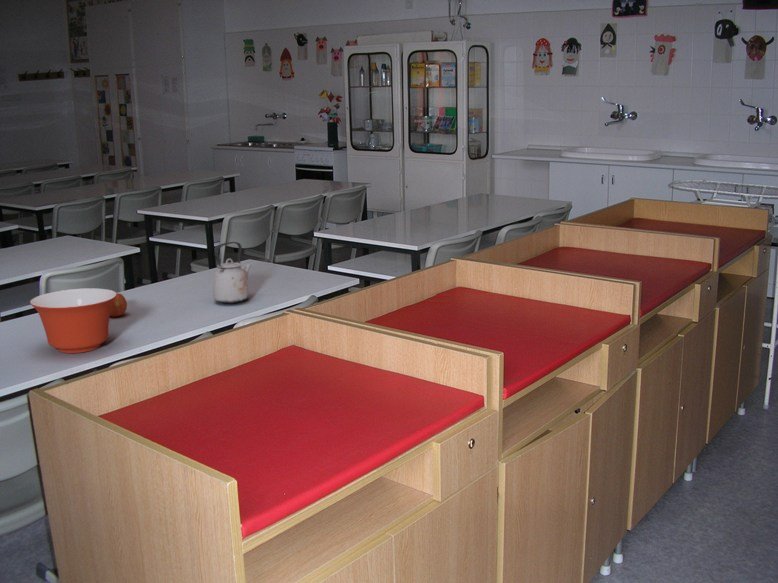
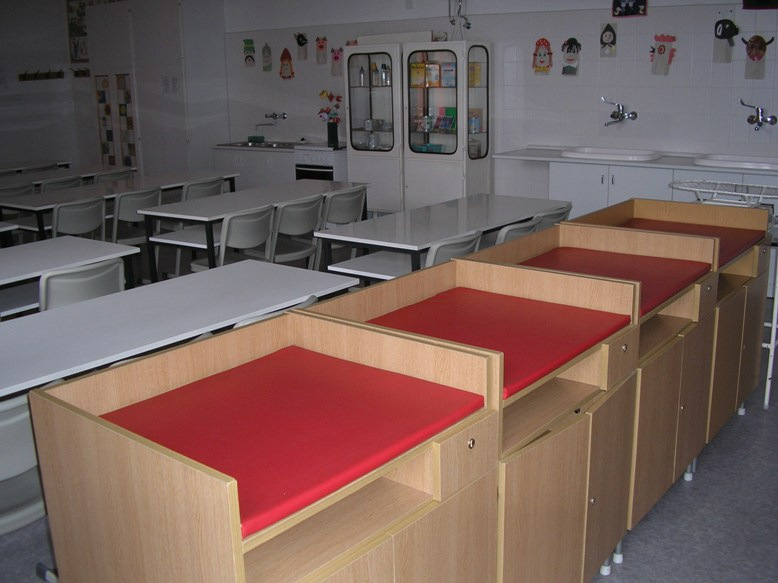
- fruit [110,292,128,317]
- kettle [212,241,253,305]
- mixing bowl [29,287,117,354]
